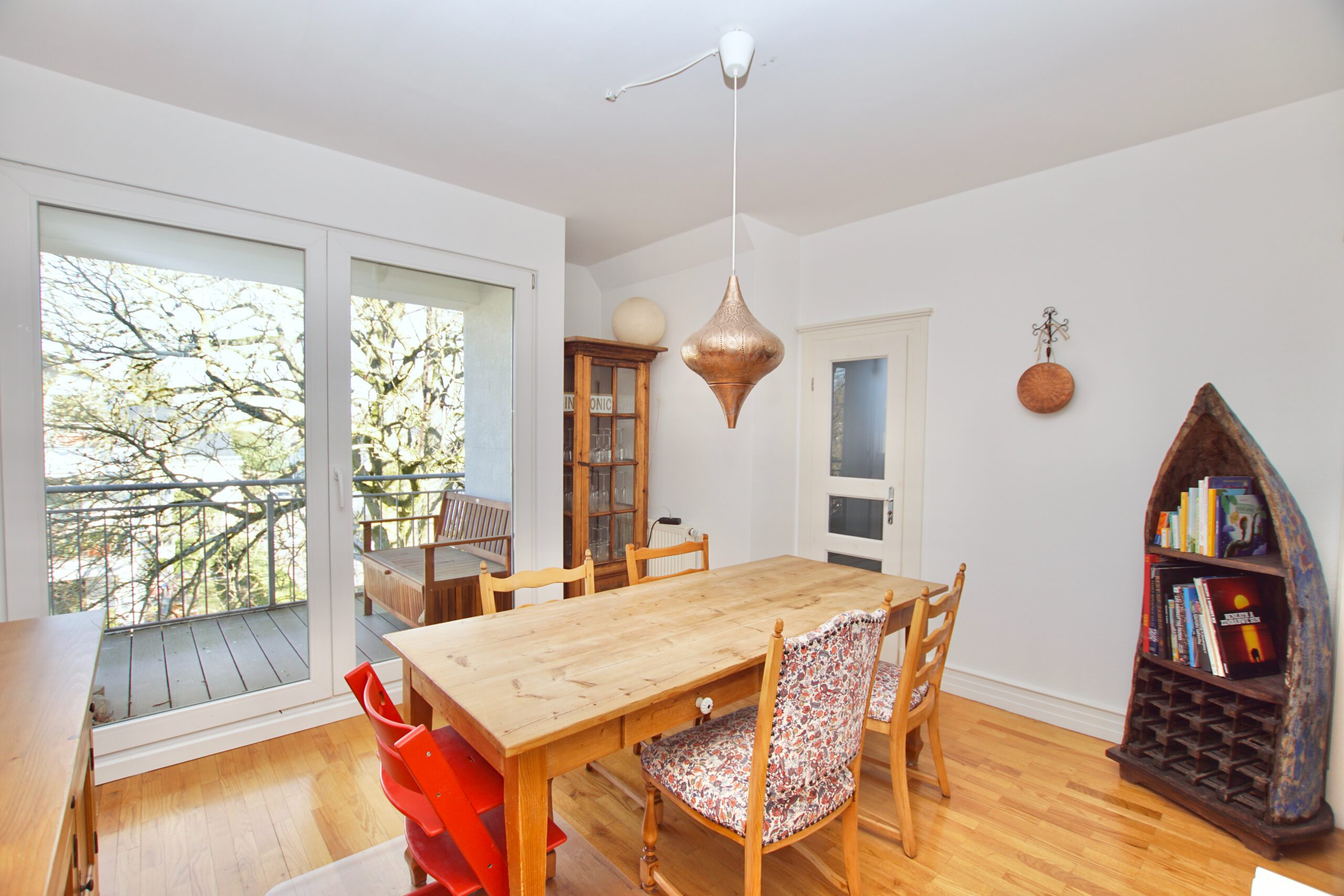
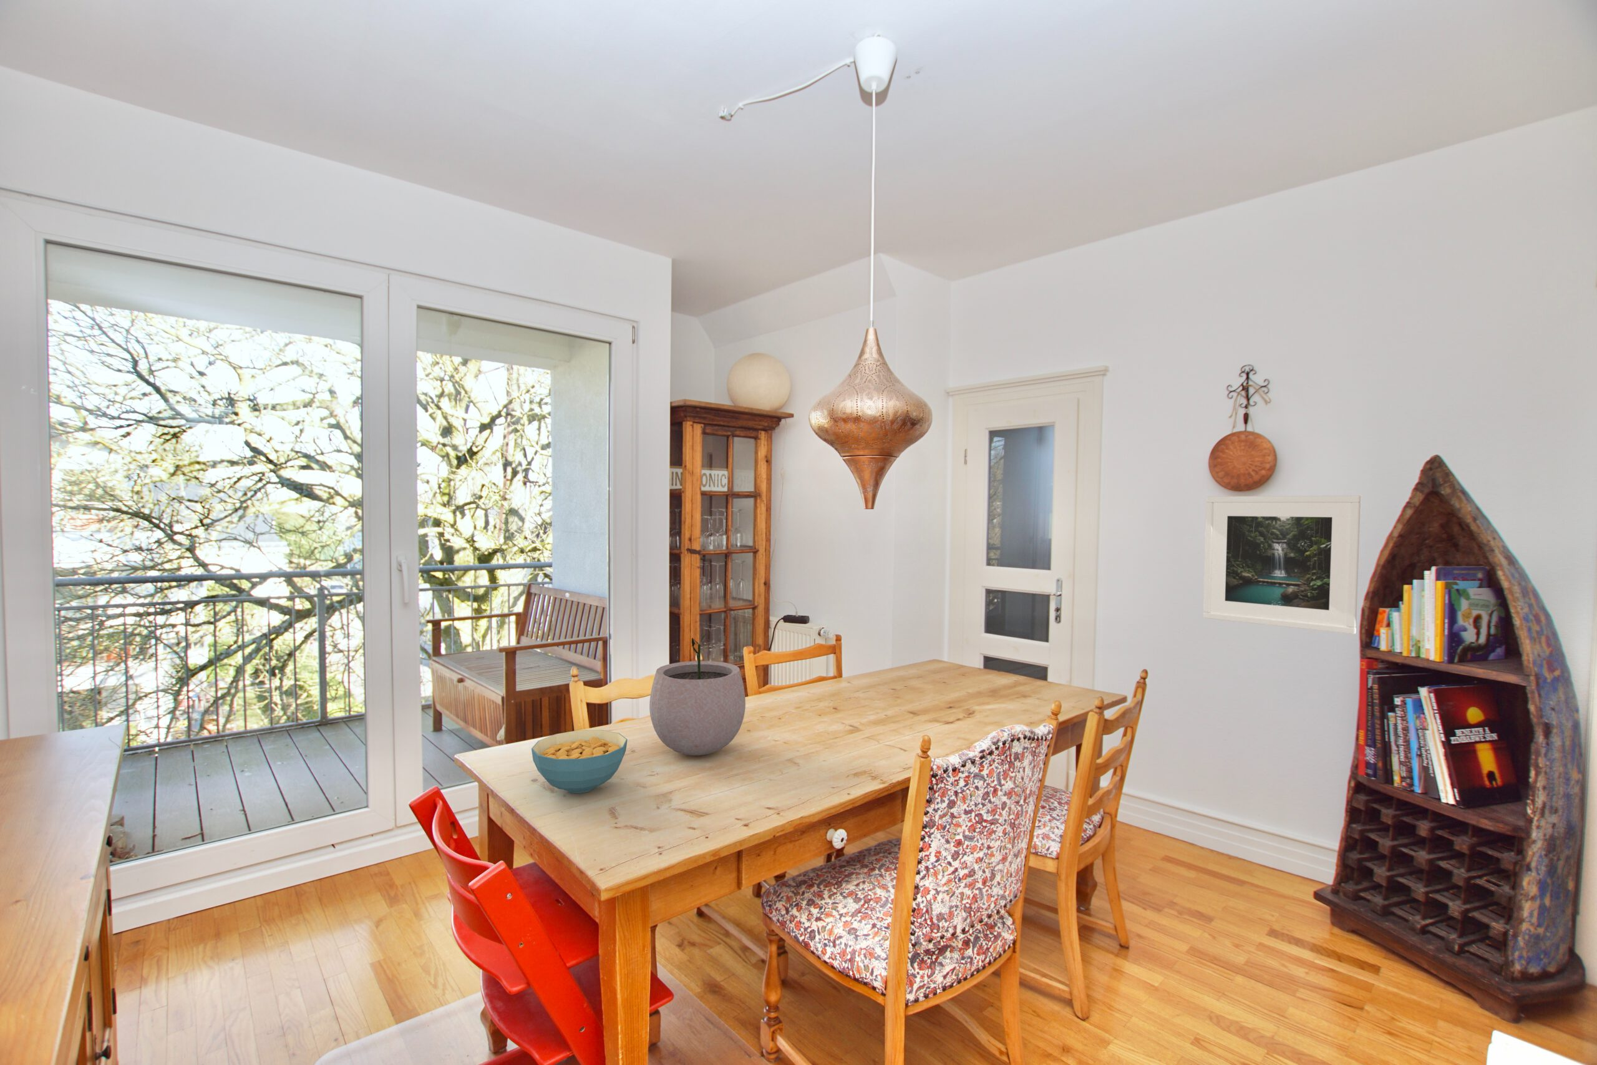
+ cereal bowl [531,730,629,794]
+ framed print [1203,494,1362,635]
+ plant pot [649,632,746,756]
